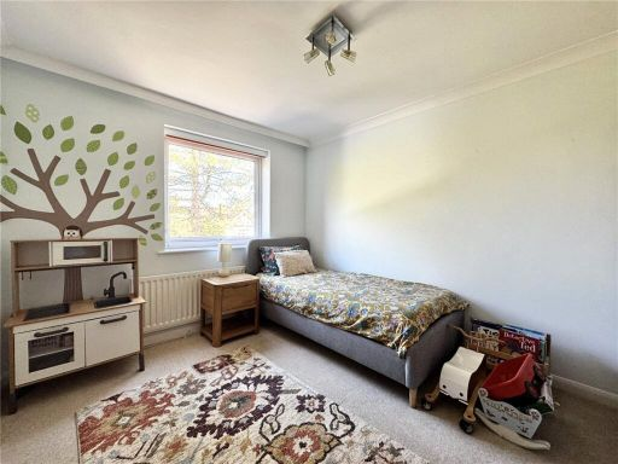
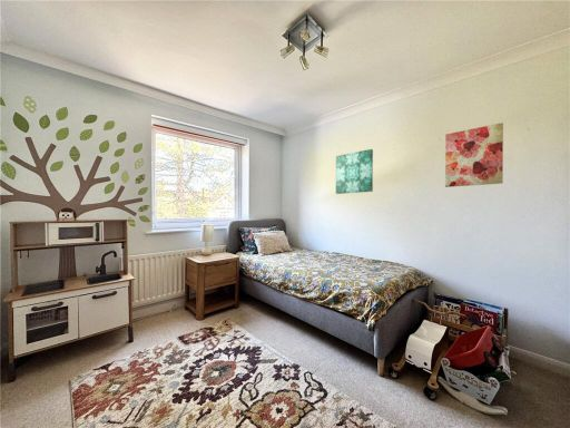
+ wall art [335,148,374,195]
+ wall art [444,121,504,188]
